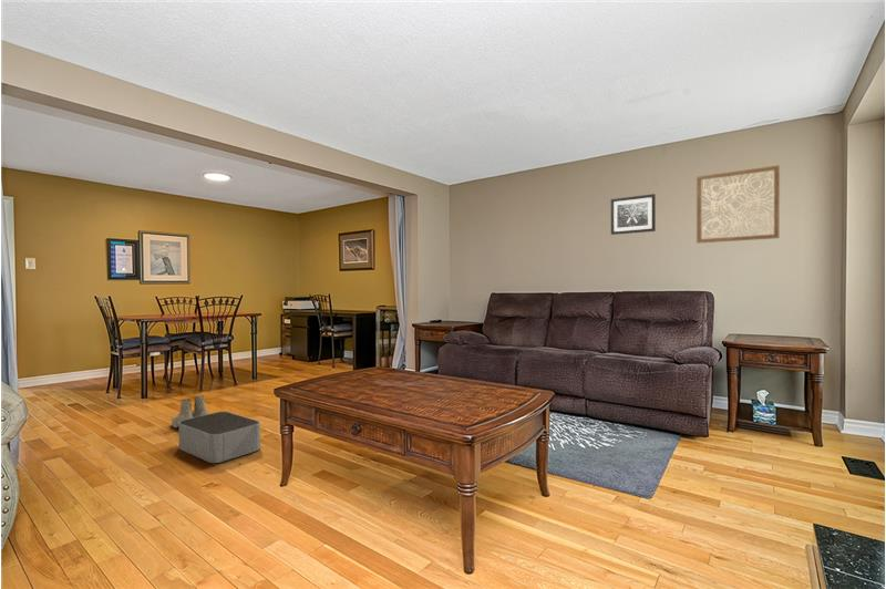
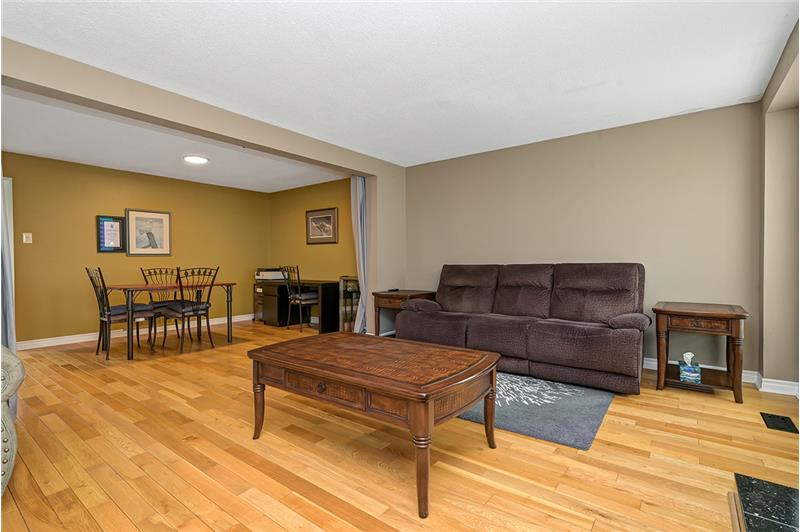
- boots [171,394,208,430]
- wall art [696,164,781,245]
- wall art [610,193,657,236]
- storage bin [177,411,261,464]
